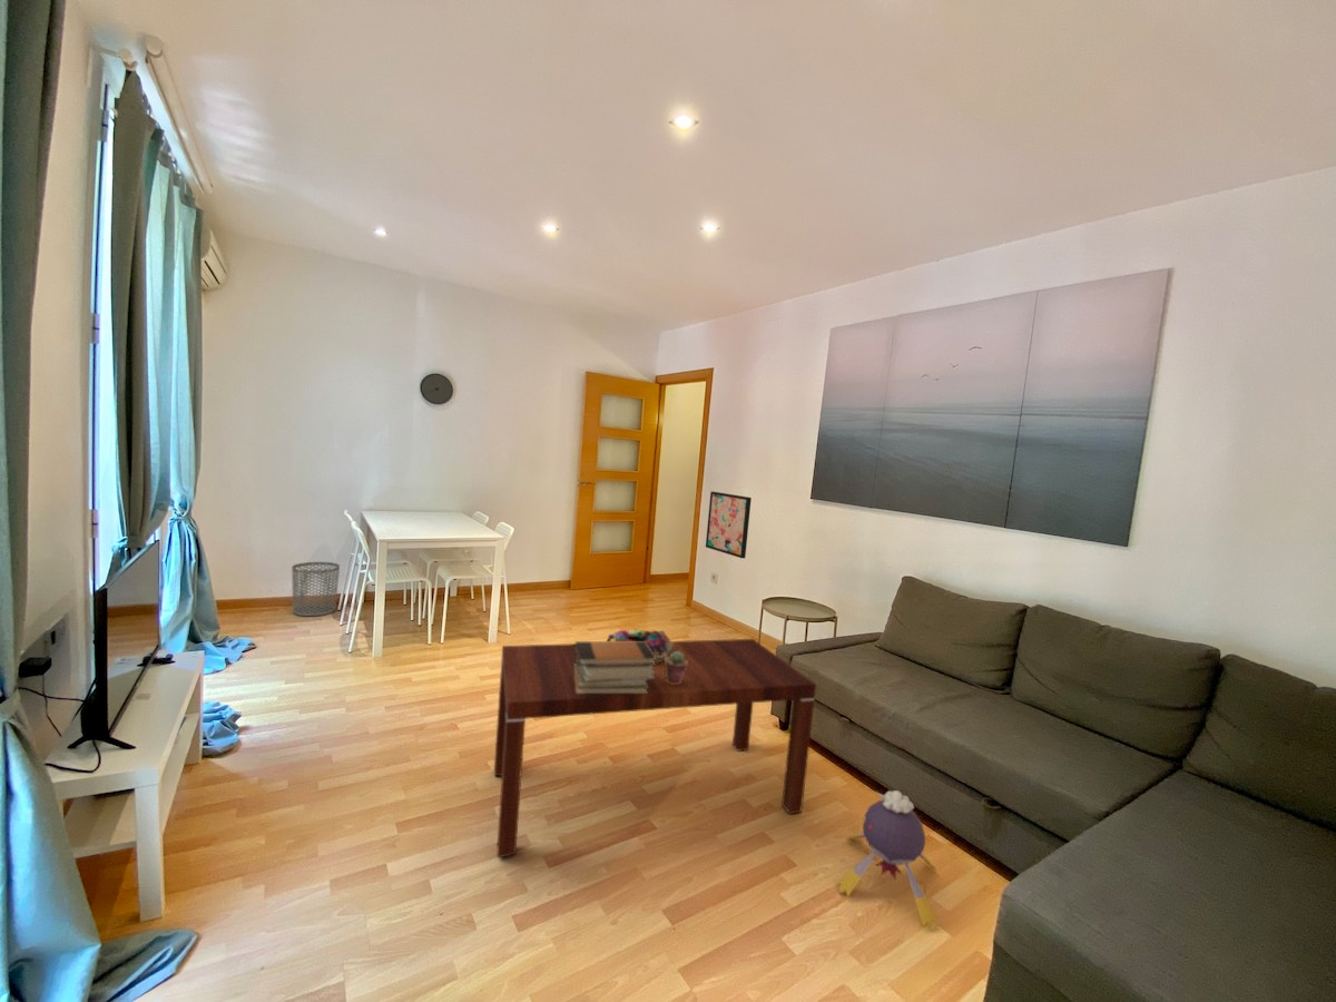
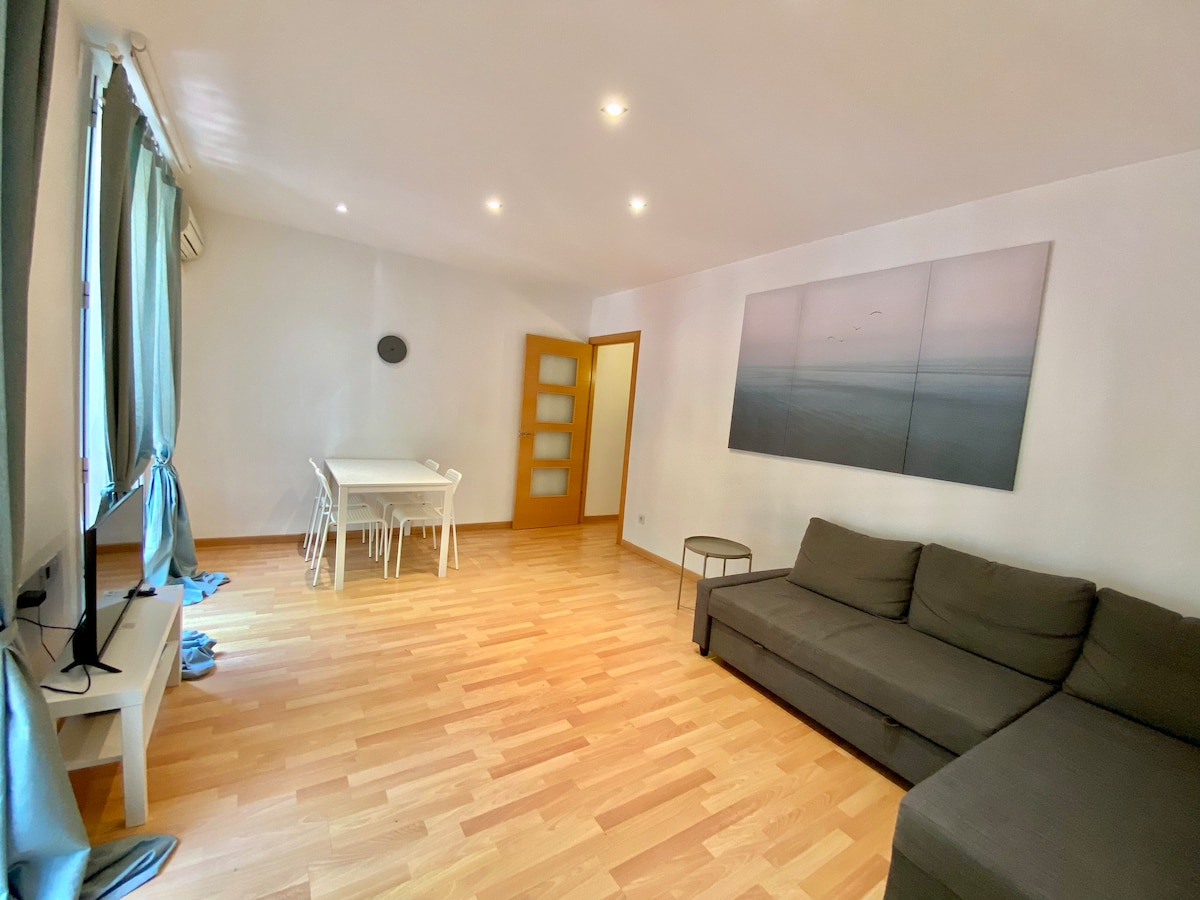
- wall art [705,490,753,559]
- waste bin [291,561,341,617]
- coffee table [493,638,817,858]
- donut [606,628,674,664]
- plush toy [834,789,940,932]
- book stack [574,640,656,694]
- potted succulent [665,651,688,685]
